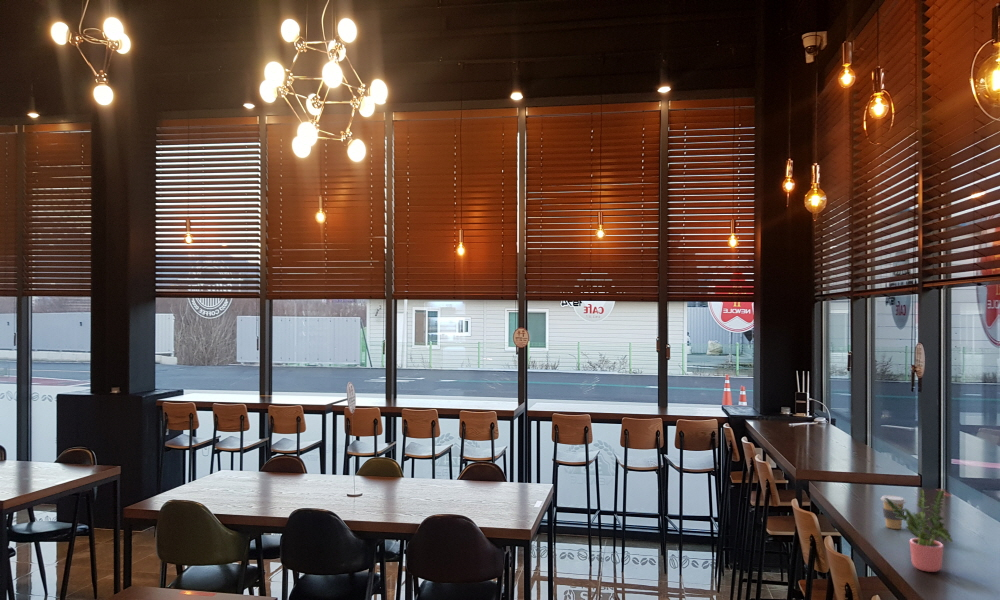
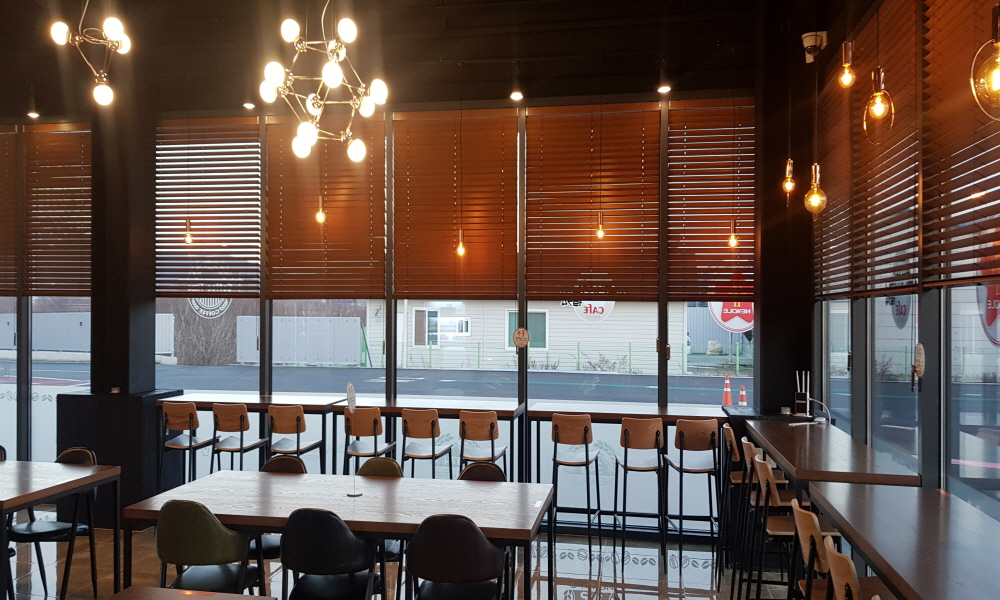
- potted plant [885,488,953,573]
- coffee cup [880,494,907,530]
